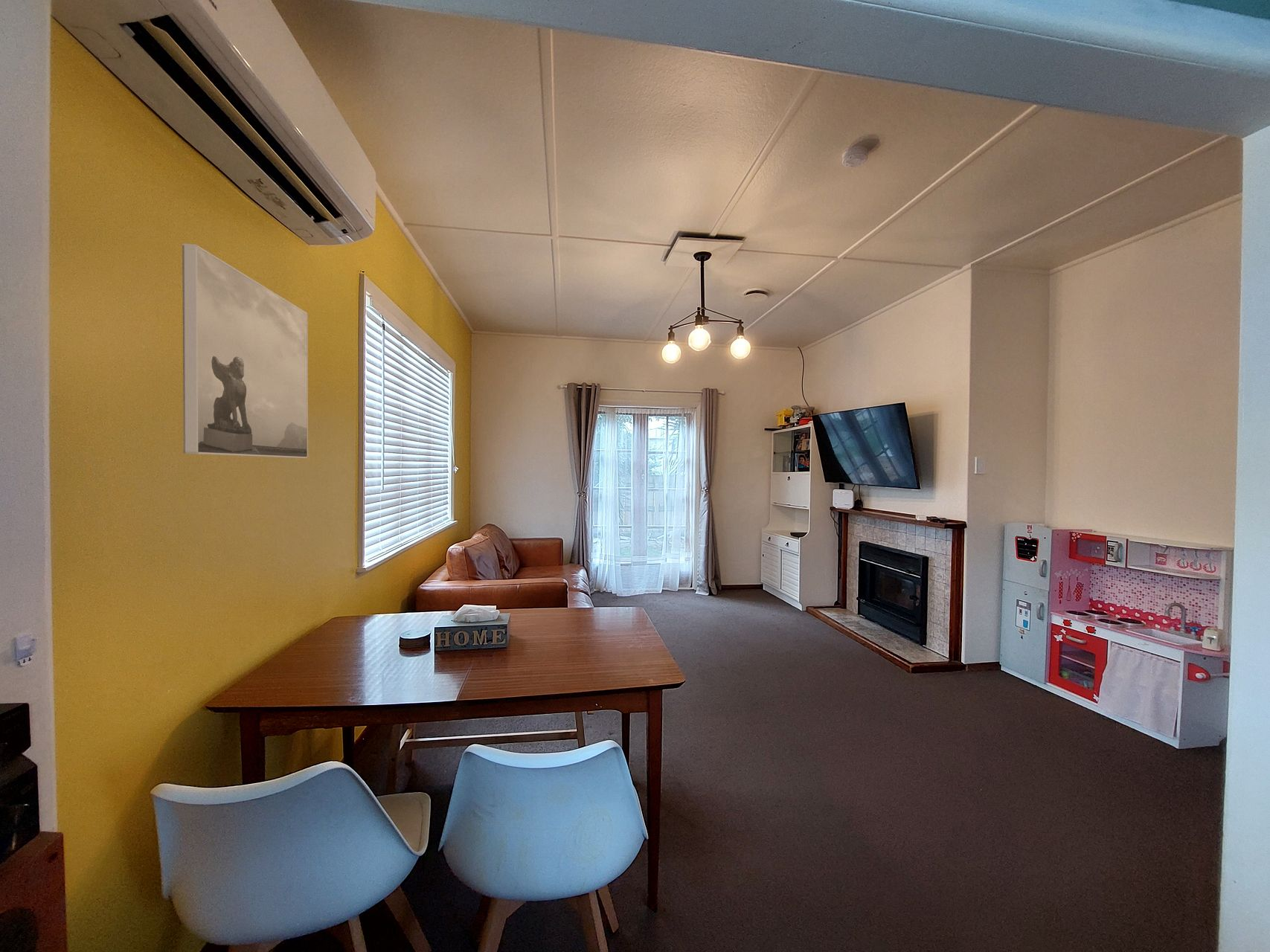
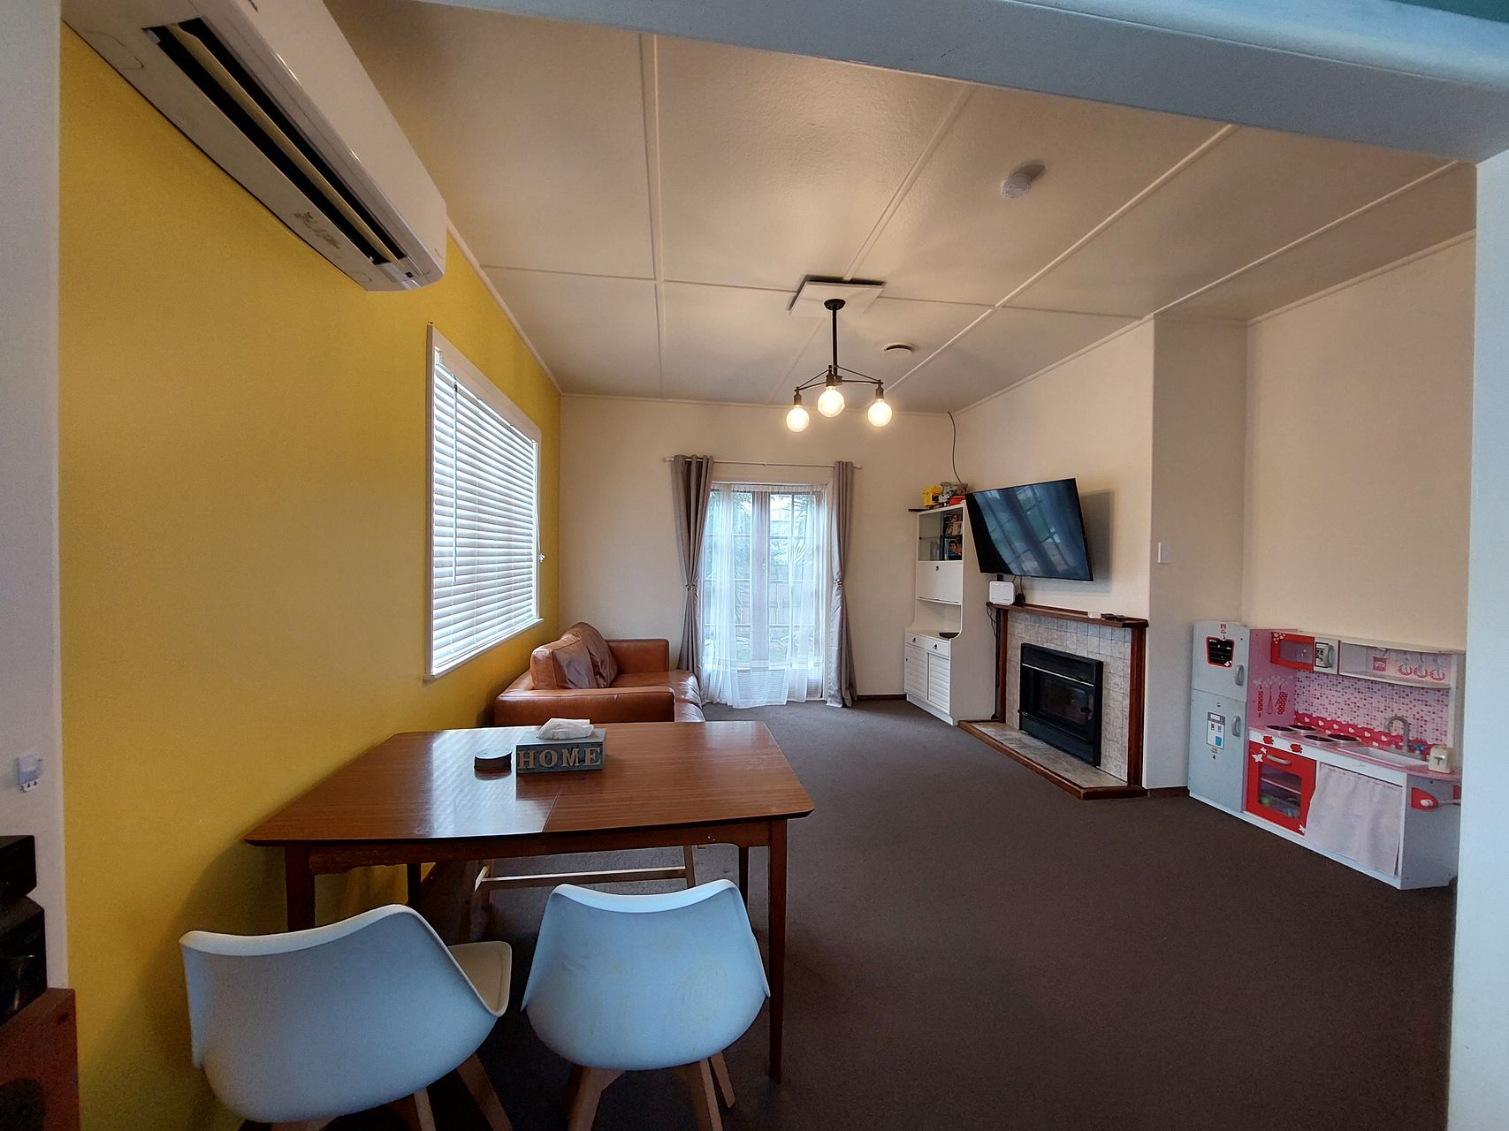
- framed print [182,242,309,459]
